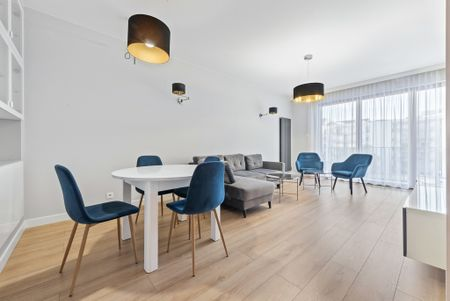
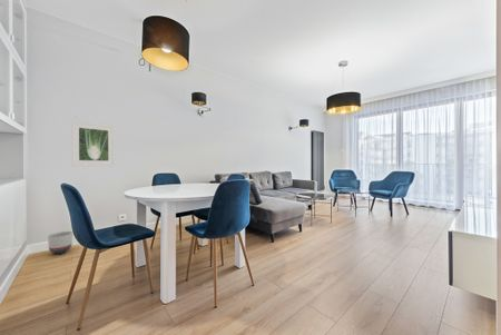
+ planter [47,230,73,255]
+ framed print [70,120,116,167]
